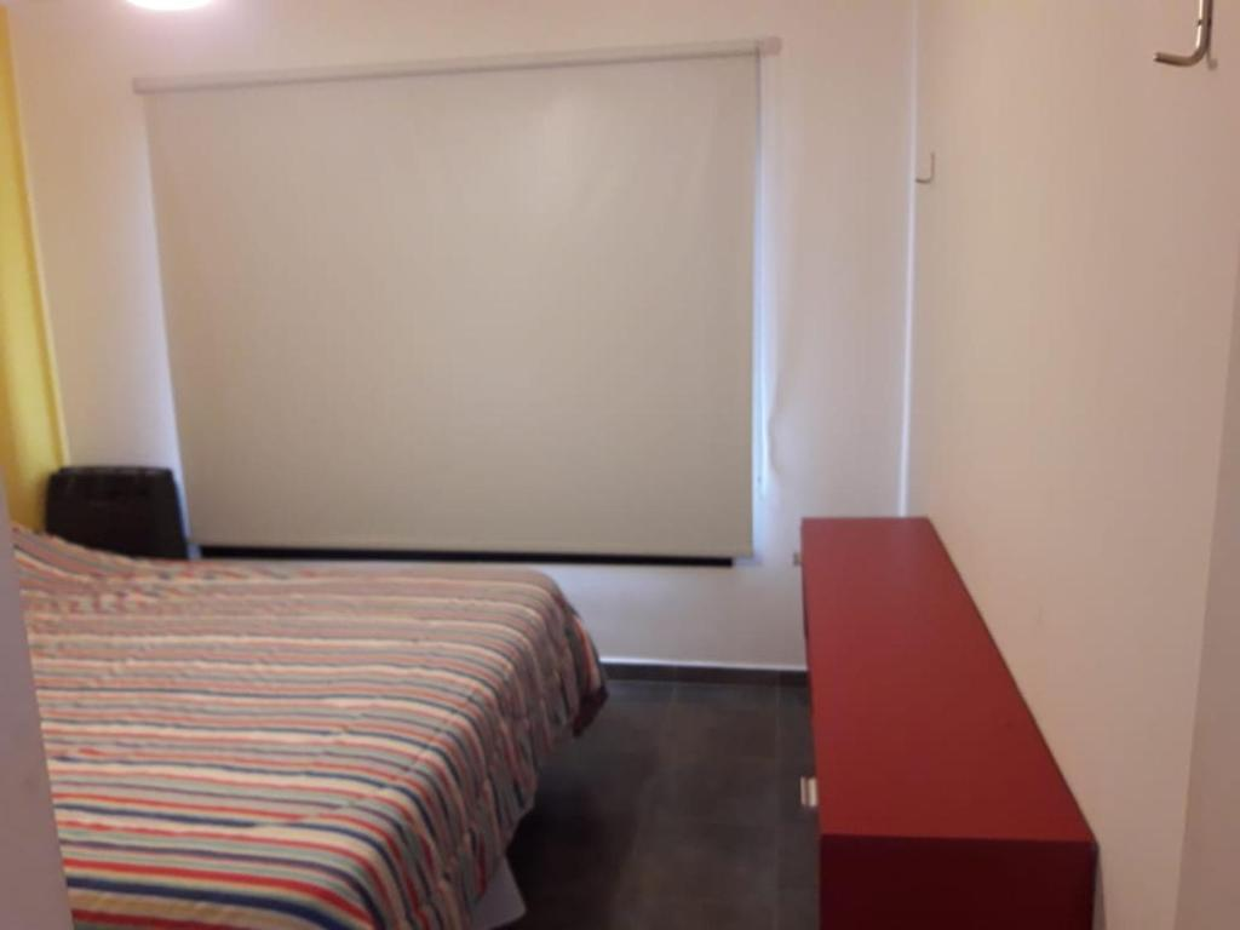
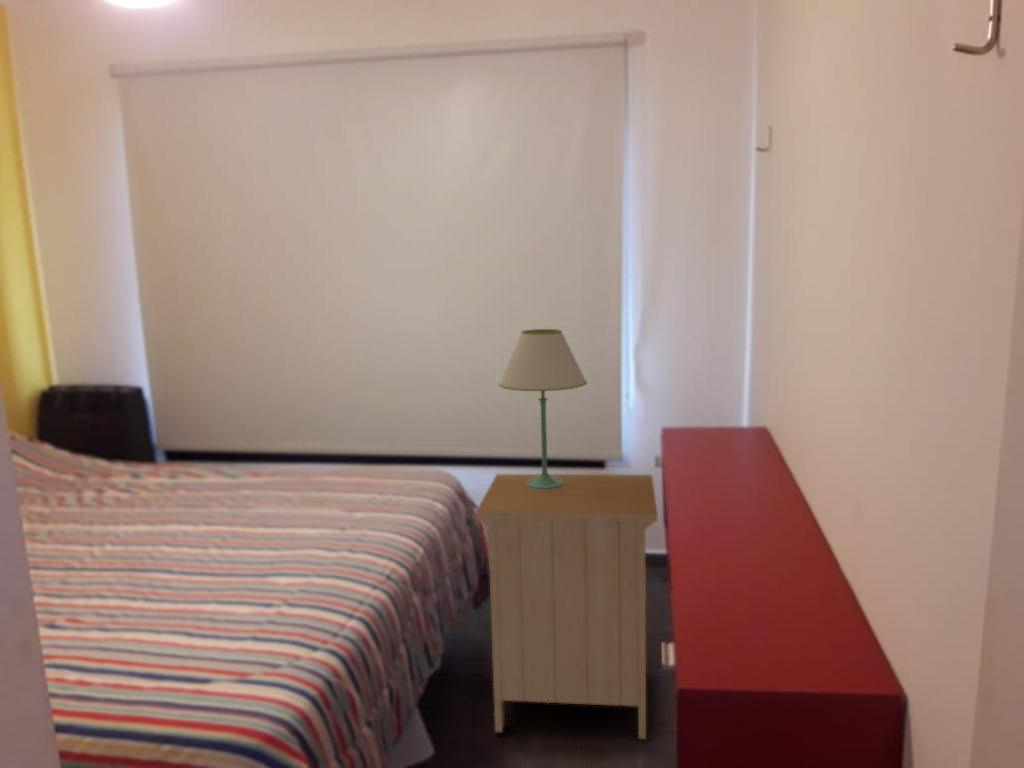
+ table lamp [497,328,588,489]
+ nightstand [475,473,659,740]
